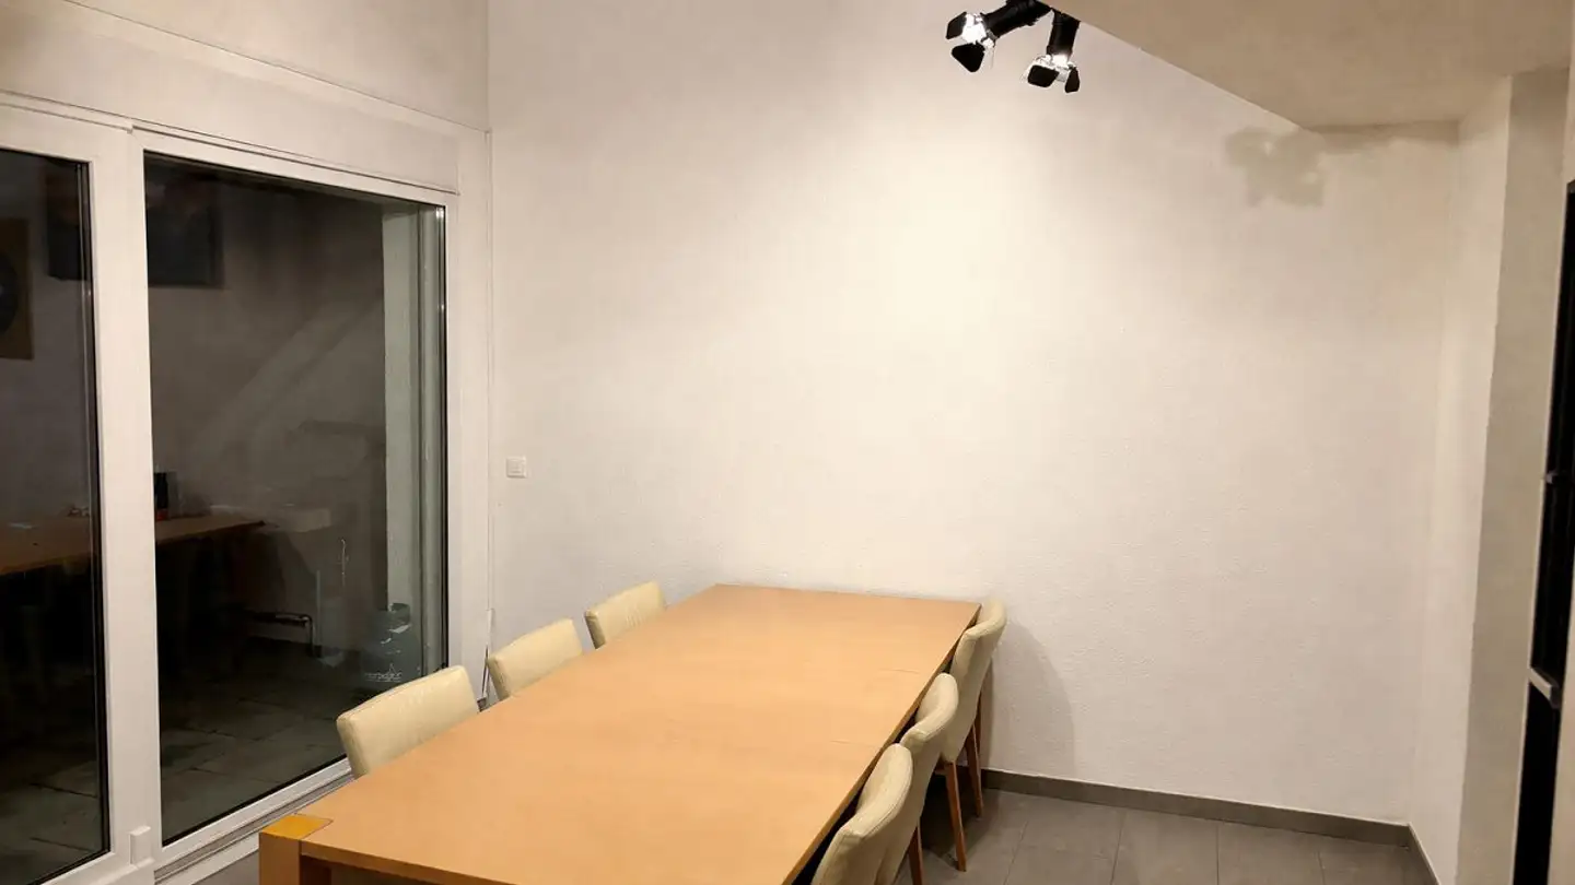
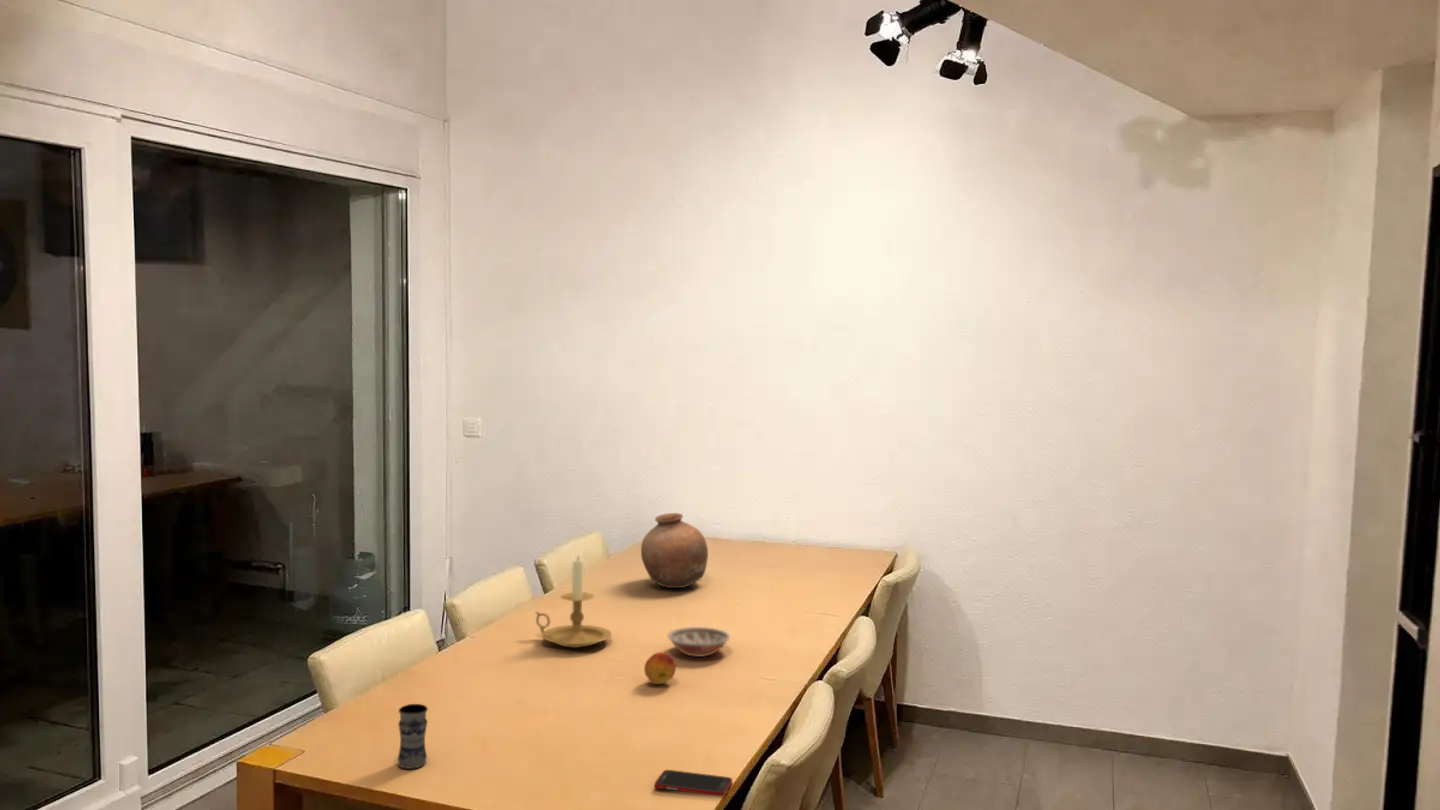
+ pottery [640,512,709,589]
+ jar [397,703,429,770]
+ bowl [667,626,731,658]
+ candle holder [534,556,613,649]
+ cell phone [653,769,733,797]
+ fruit [643,651,677,685]
